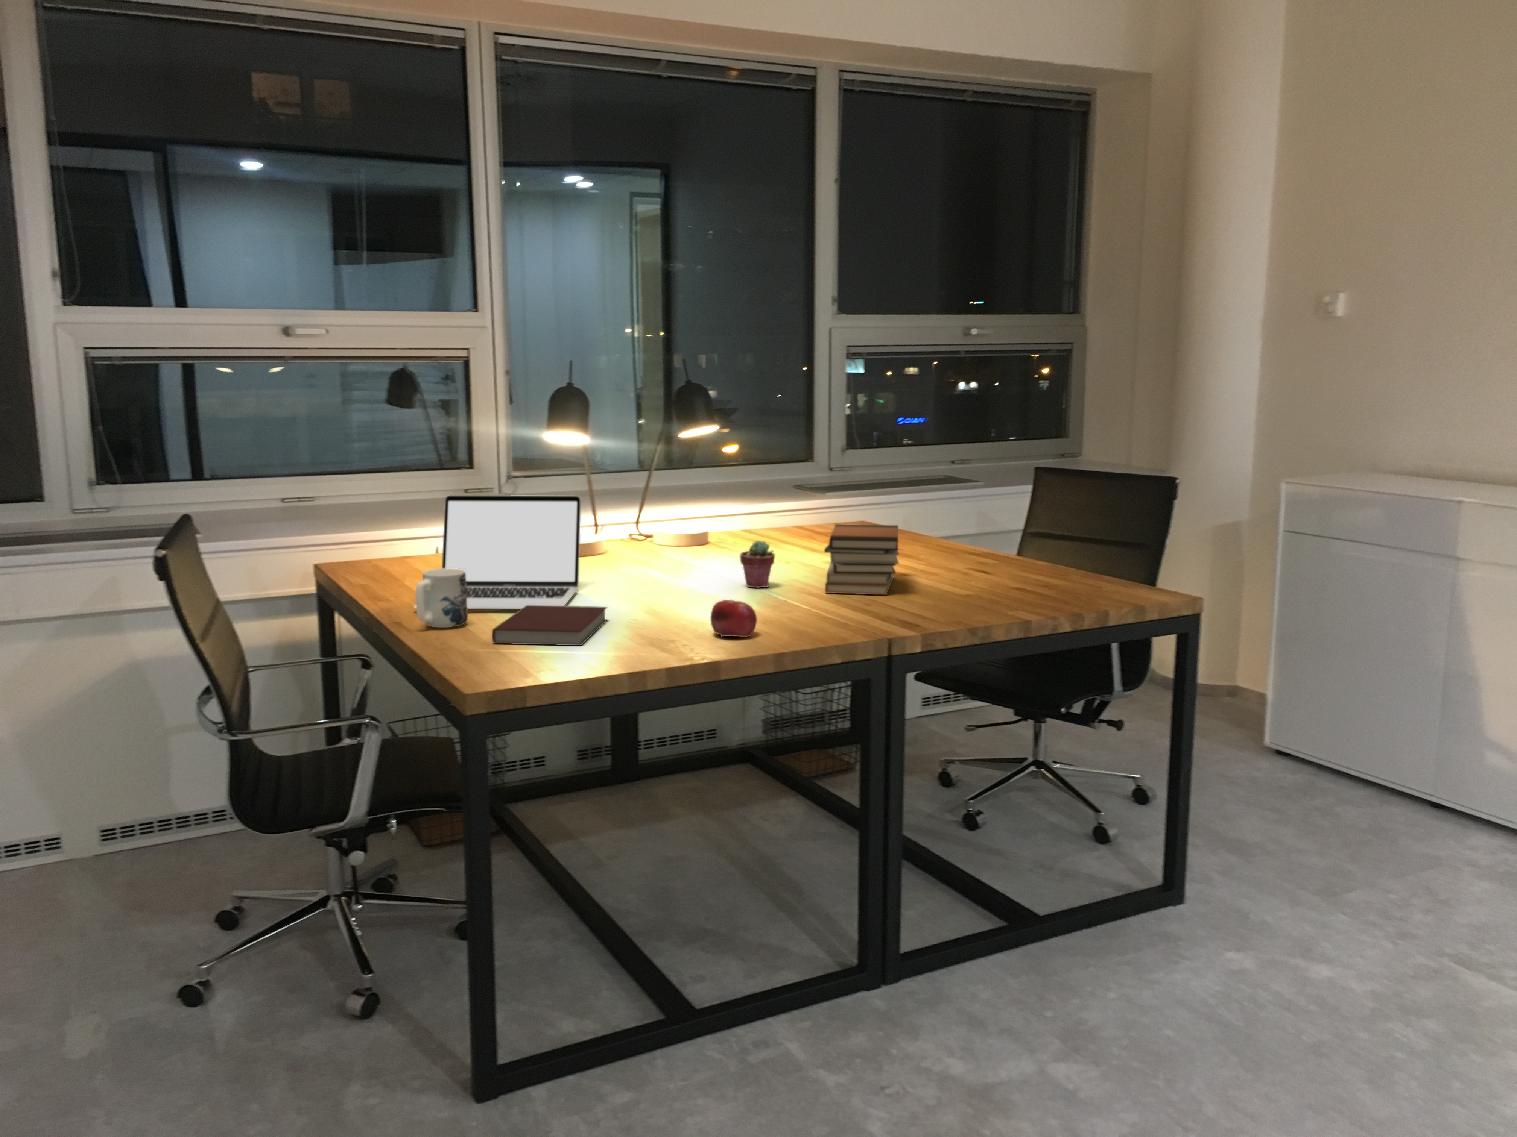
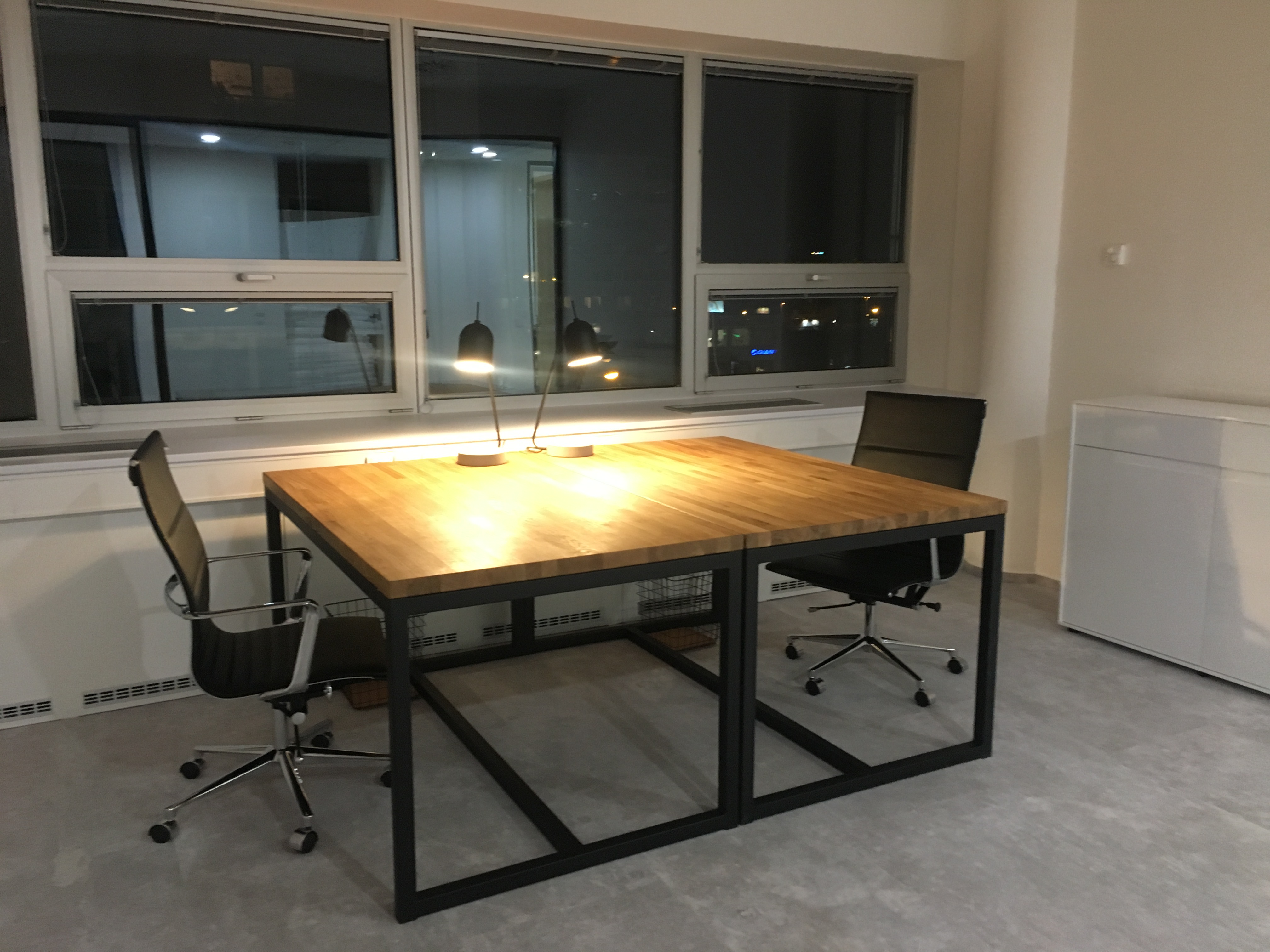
- notebook [491,606,608,646]
- fruit [711,600,757,638]
- laptop [413,494,582,610]
- book stack [824,524,899,596]
- potted succulent [739,540,775,588]
- mug [416,568,468,628]
